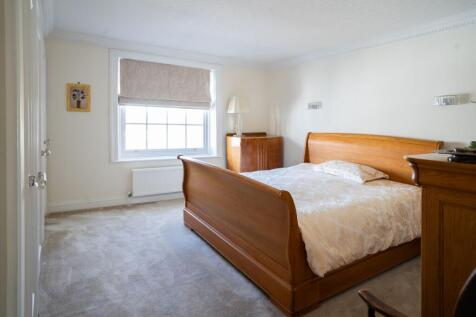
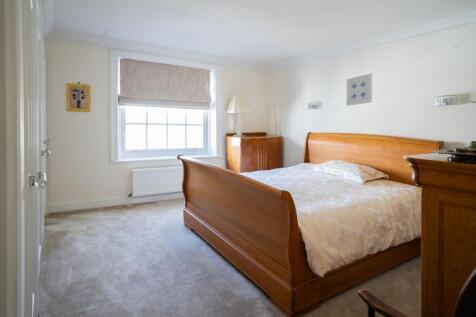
+ wall art [345,72,373,107]
